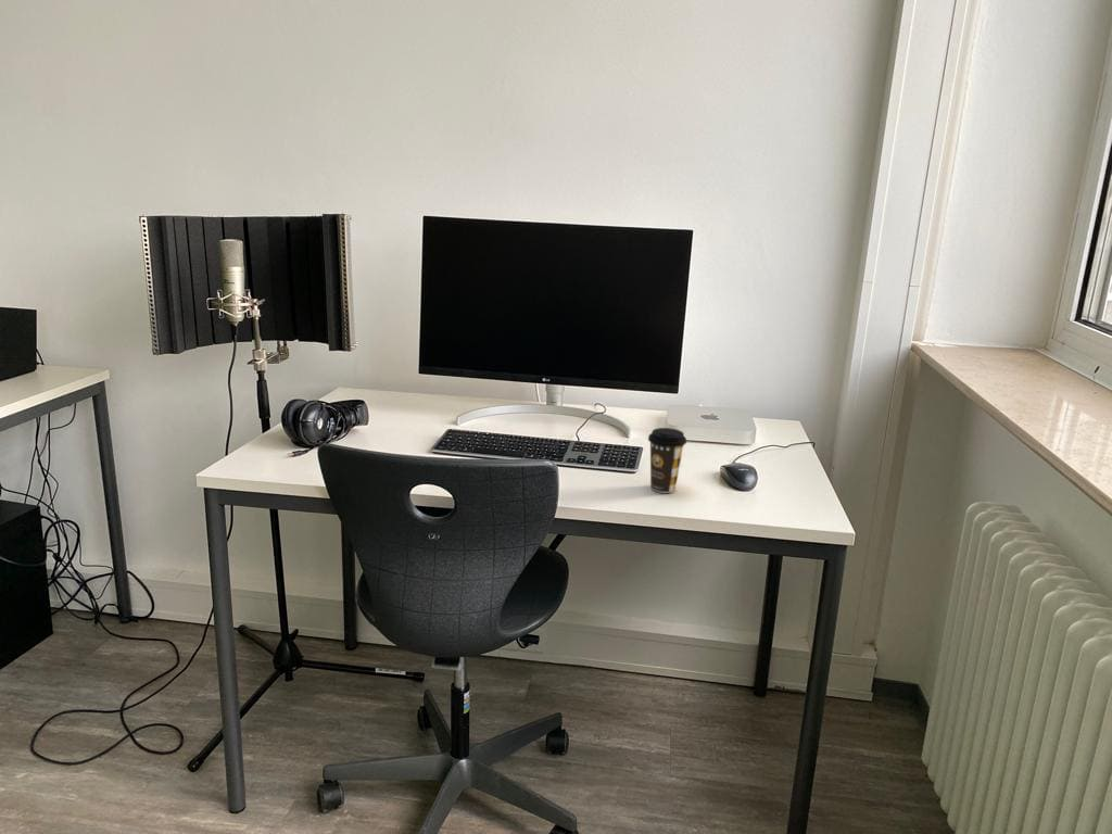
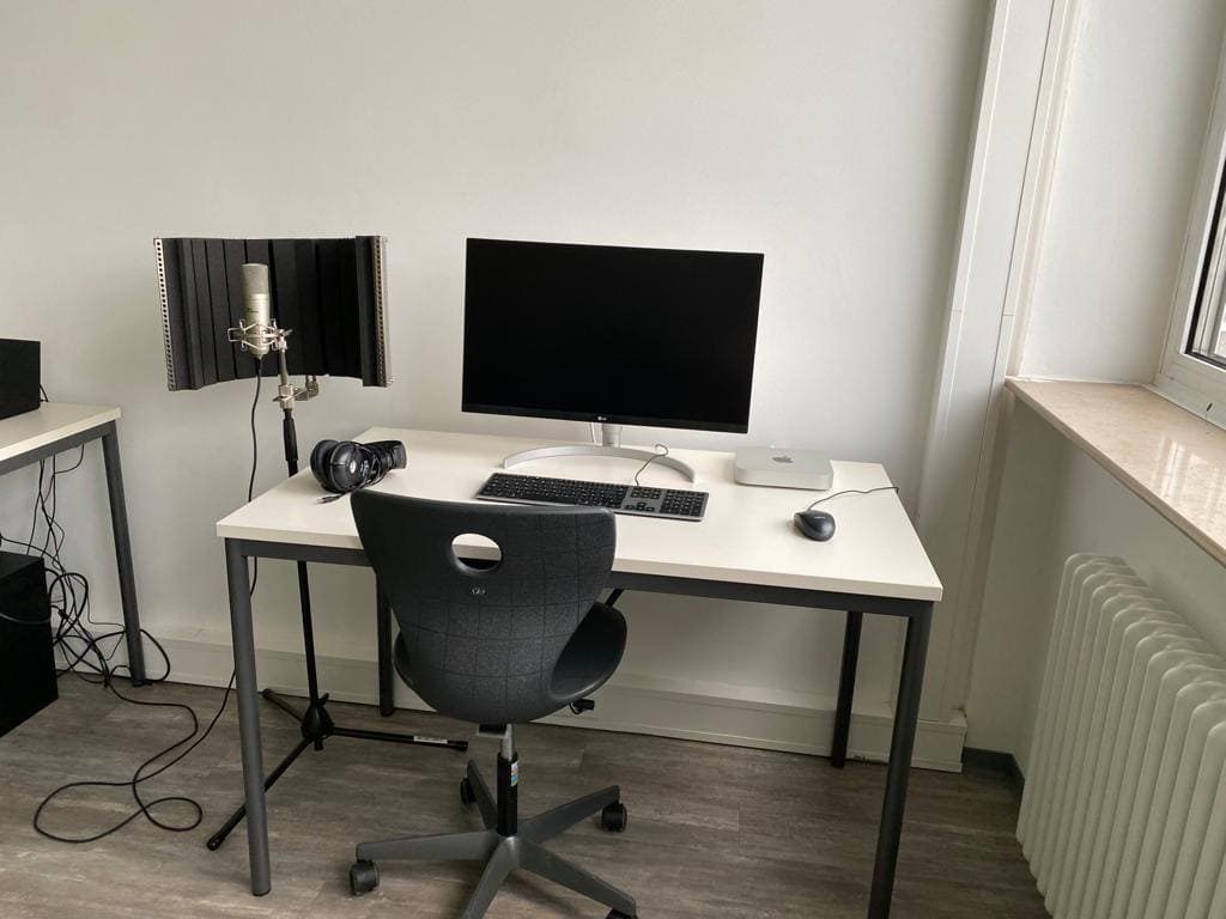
- coffee cup [647,427,687,494]
